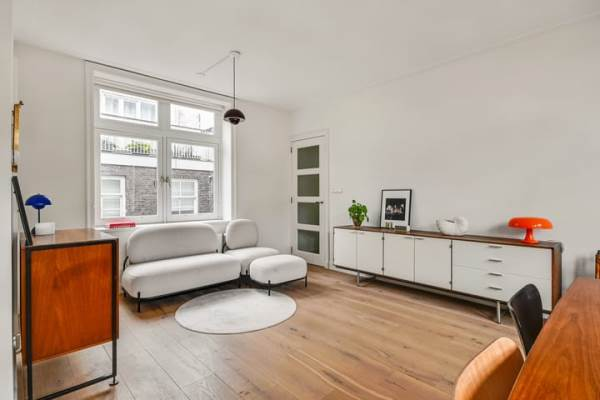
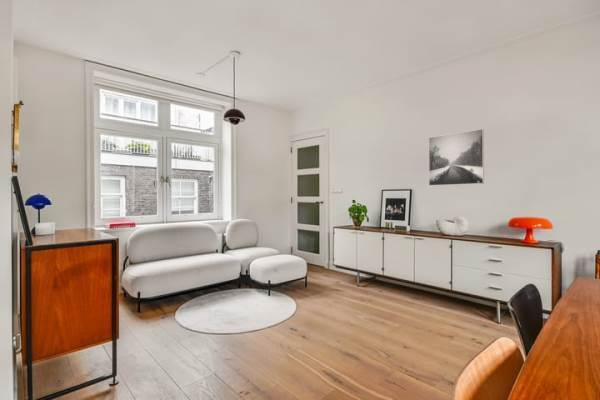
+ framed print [428,128,485,187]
